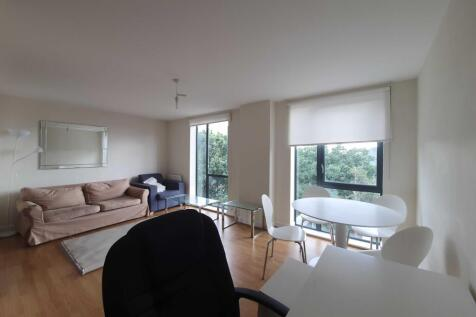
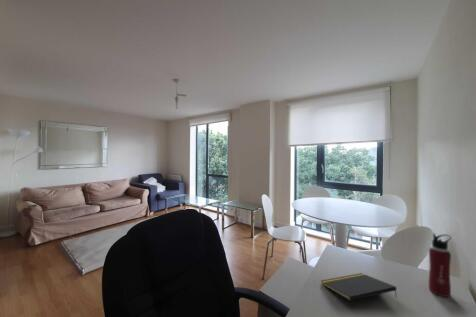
+ notepad [320,272,398,302]
+ water bottle [428,232,452,298]
